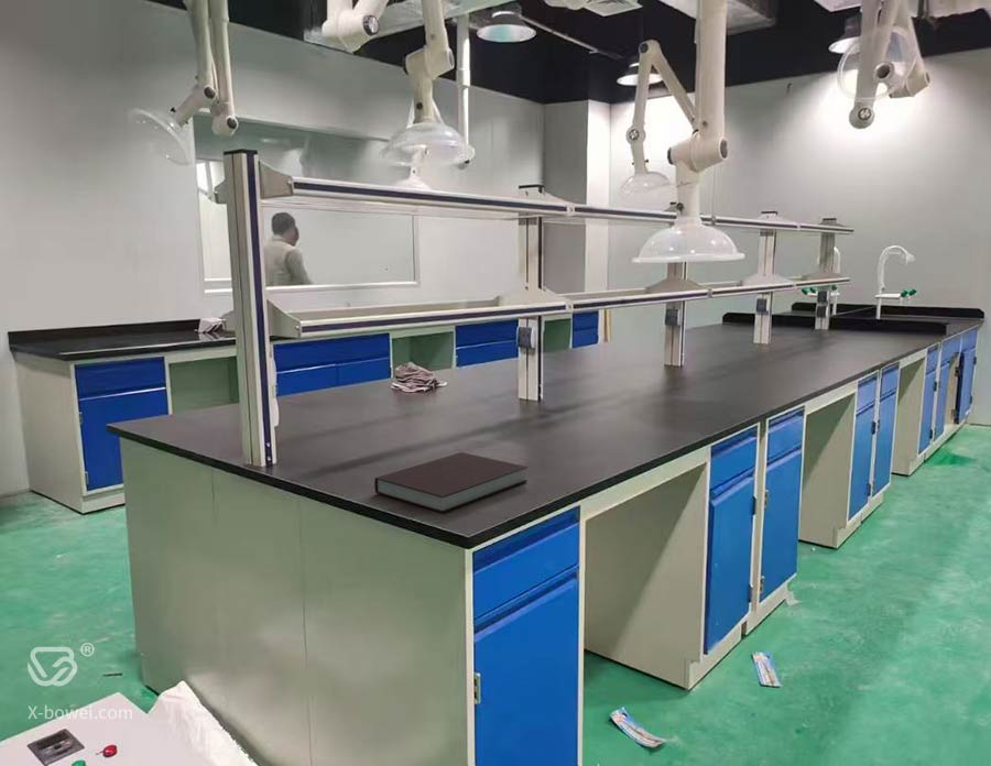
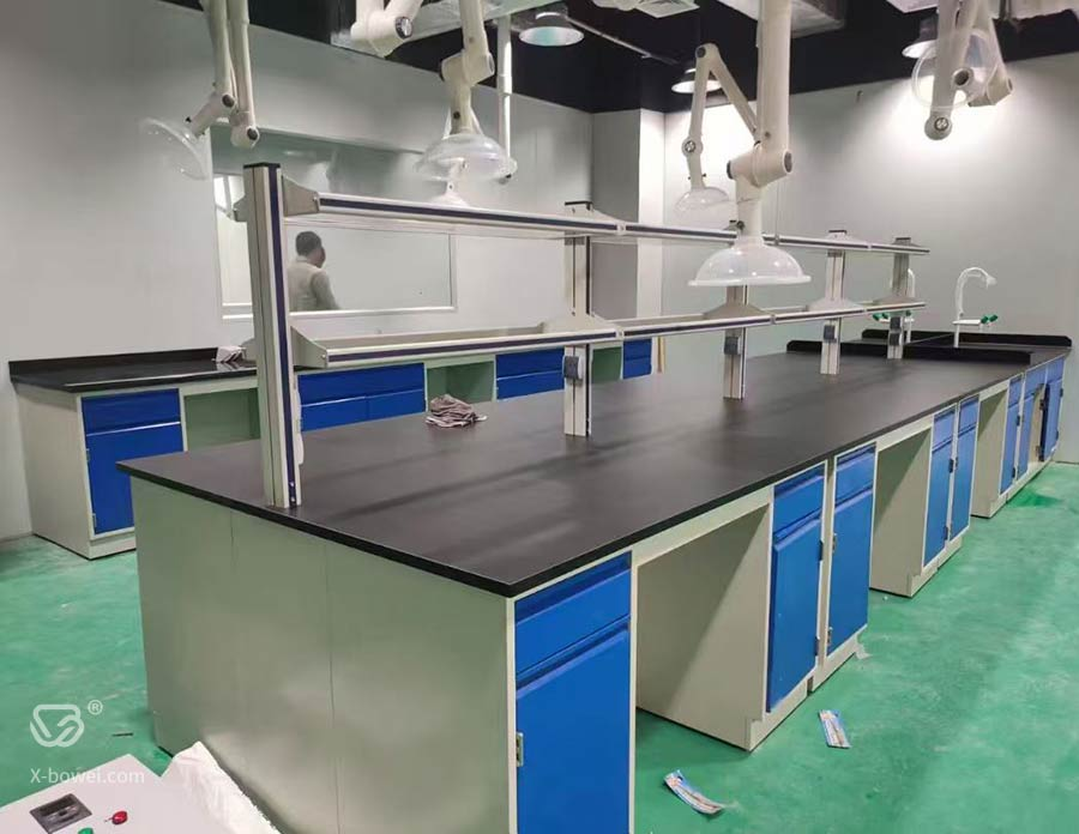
- notebook [373,451,529,514]
